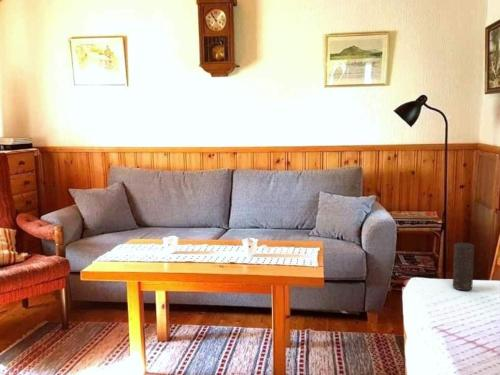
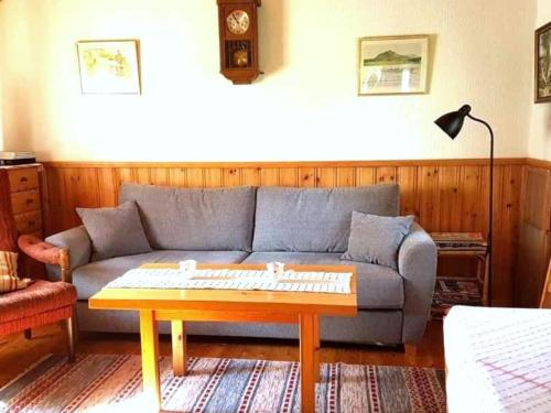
- candle [452,242,475,291]
